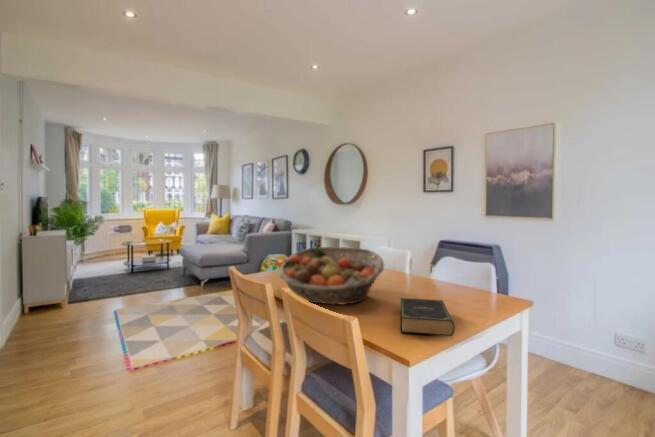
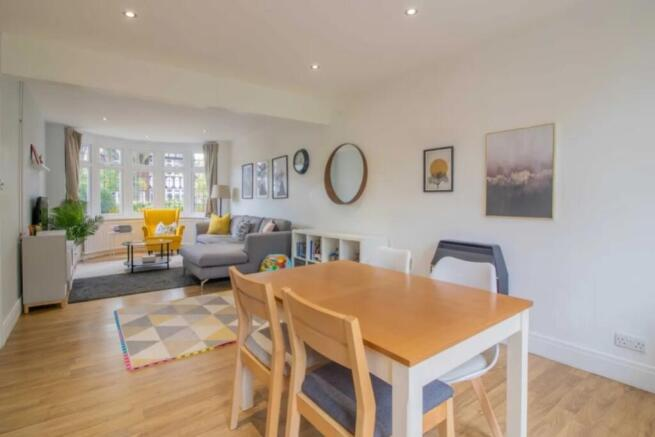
- book [400,297,456,337]
- fruit basket [277,246,385,306]
